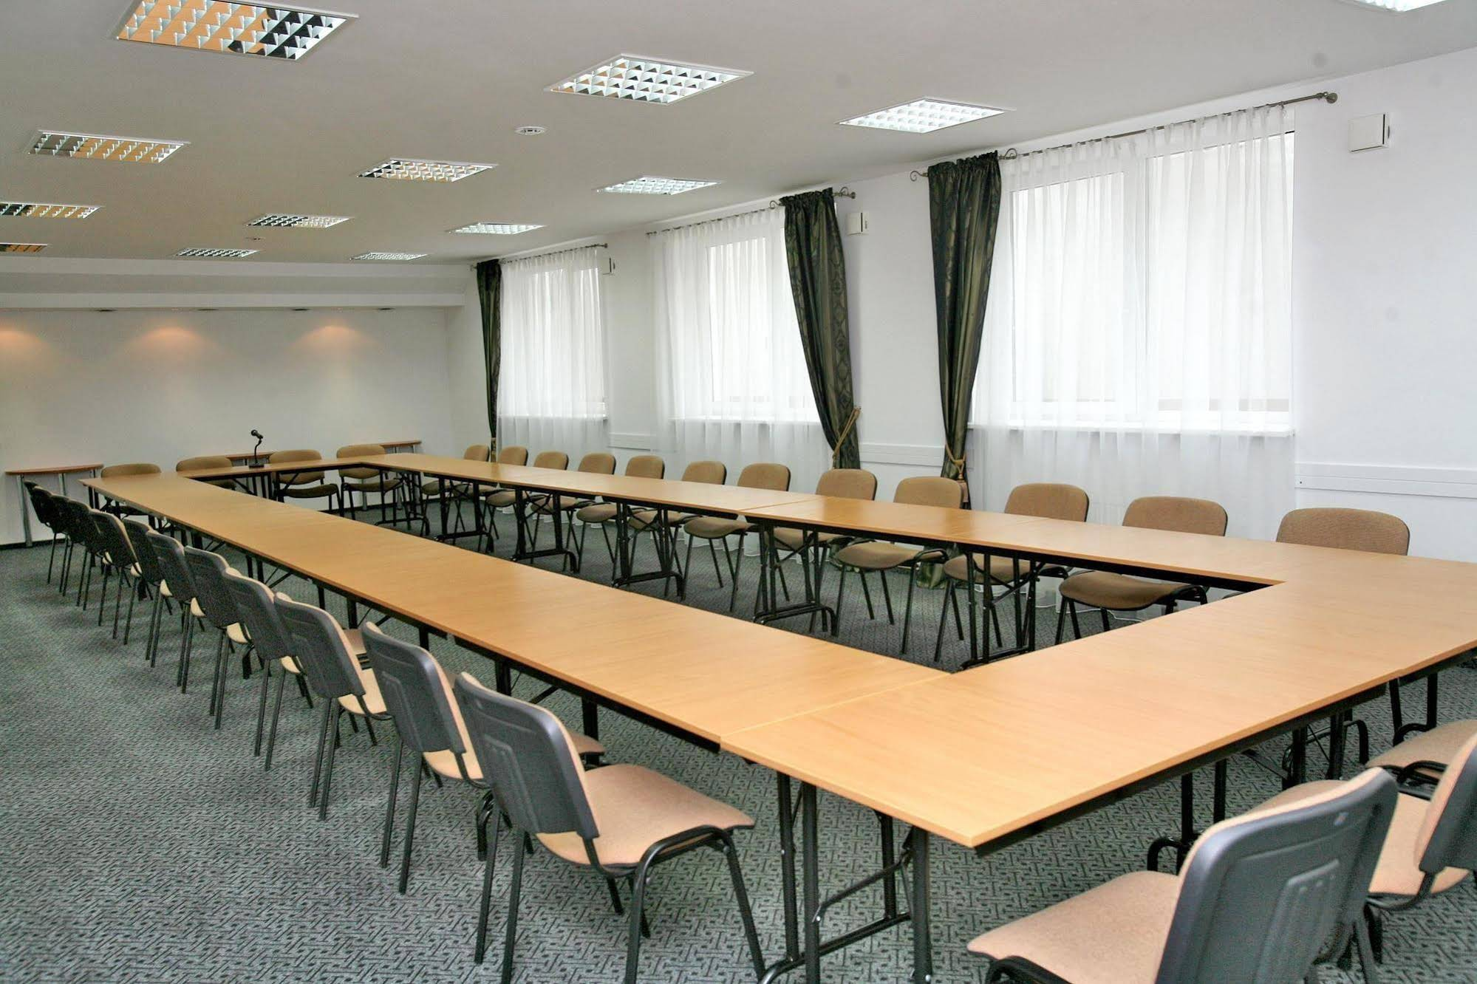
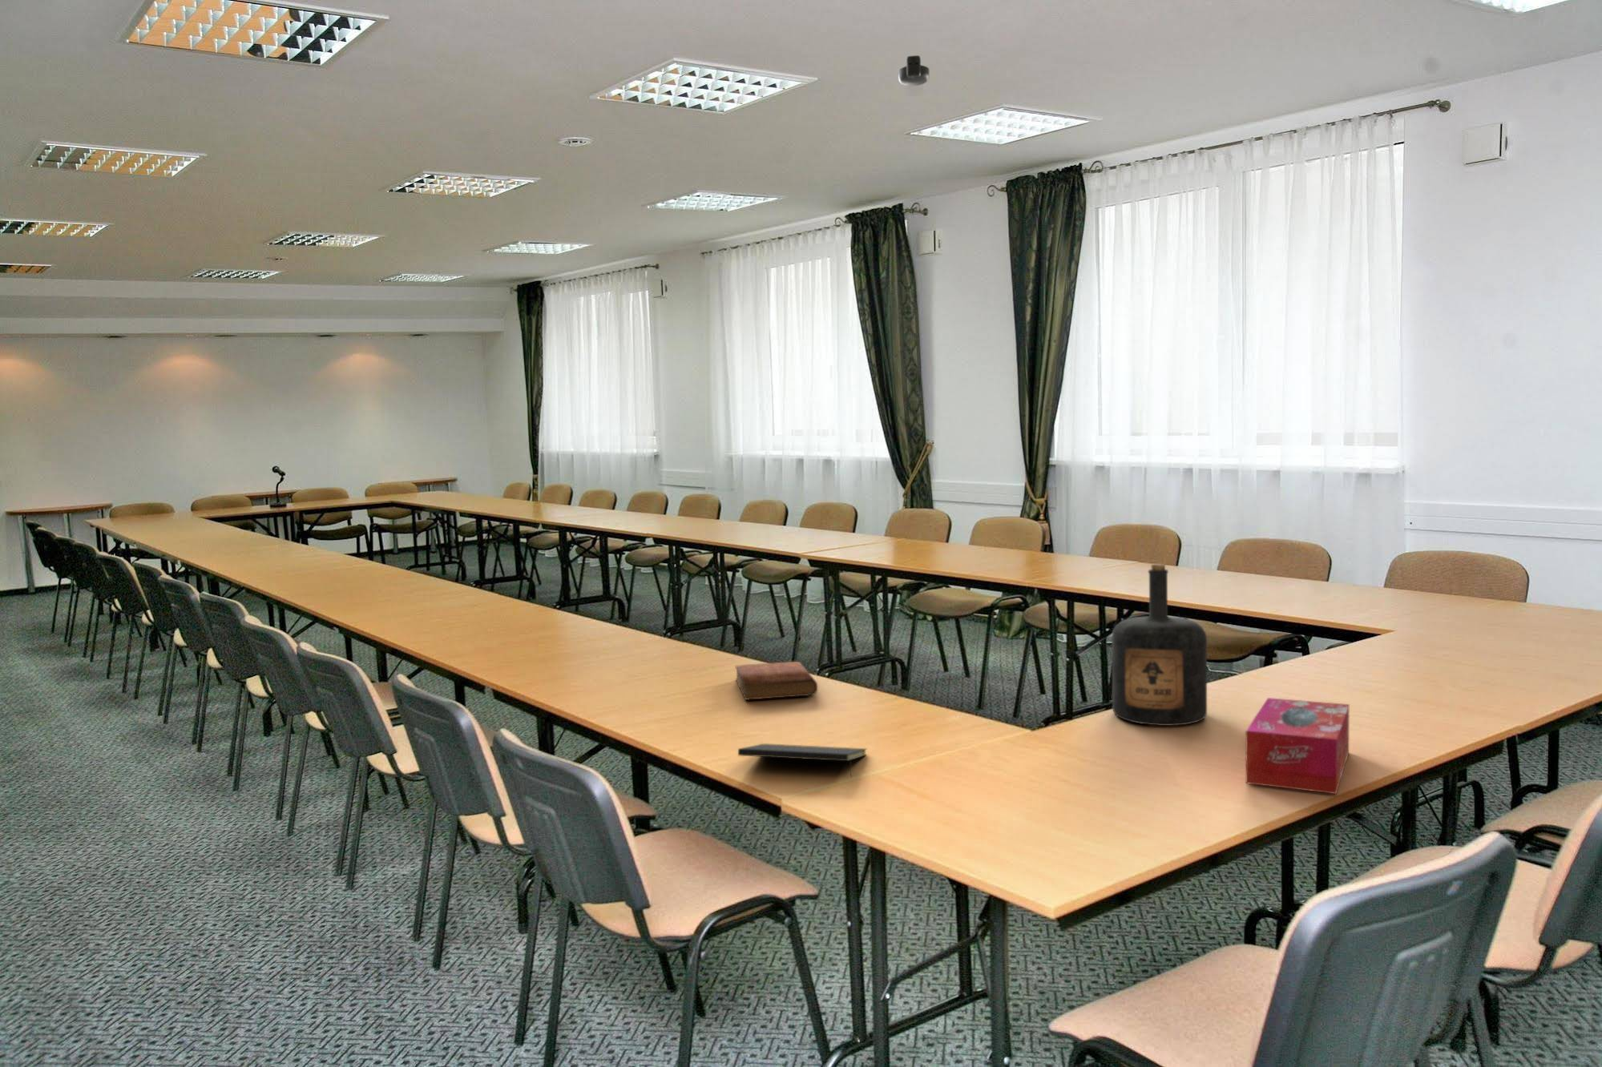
+ bible [735,661,818,701]
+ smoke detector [898,55,929,87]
+ notepad [737,743,868,778]
+ bottle [1111,563,1208,726]
+ tissue box [1246,697,1351,794]
